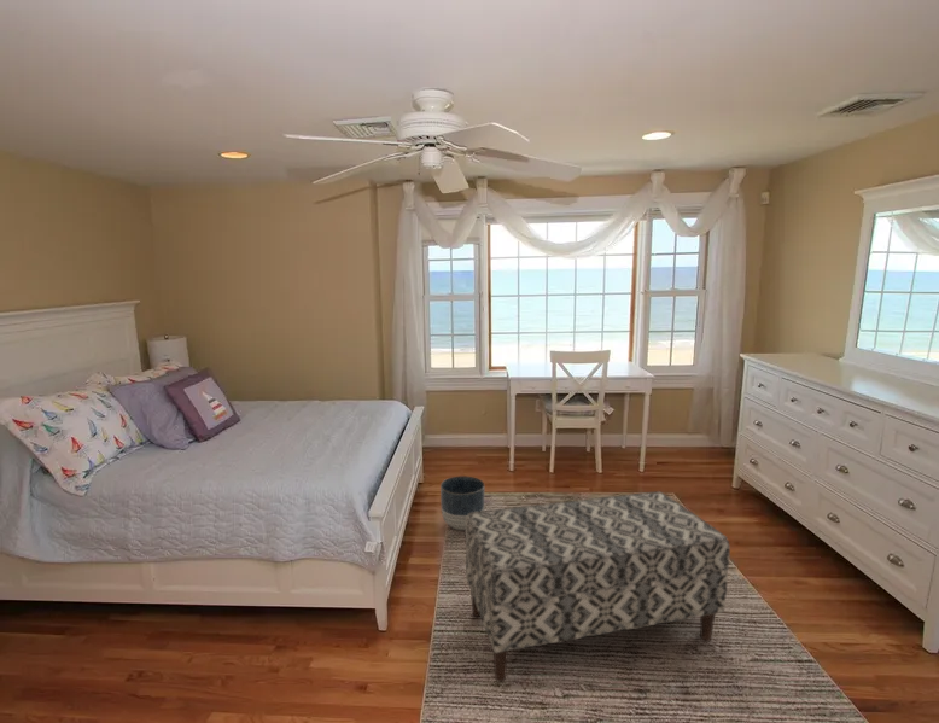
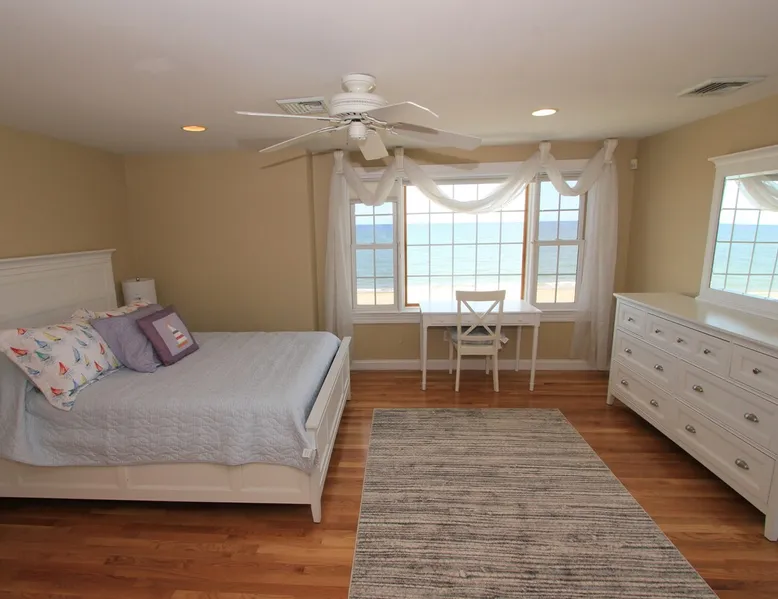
- planter [439,476,485,531]
- bench [463,490,731,682]
